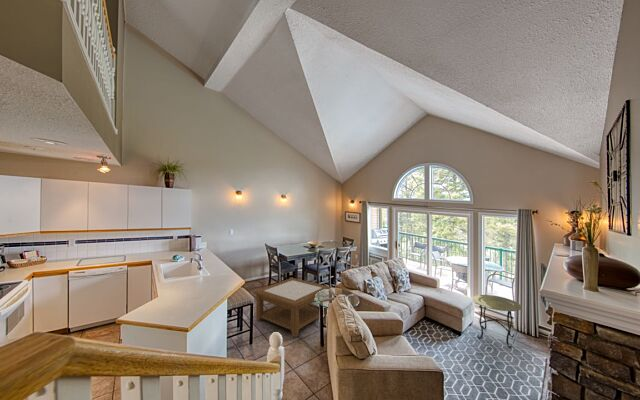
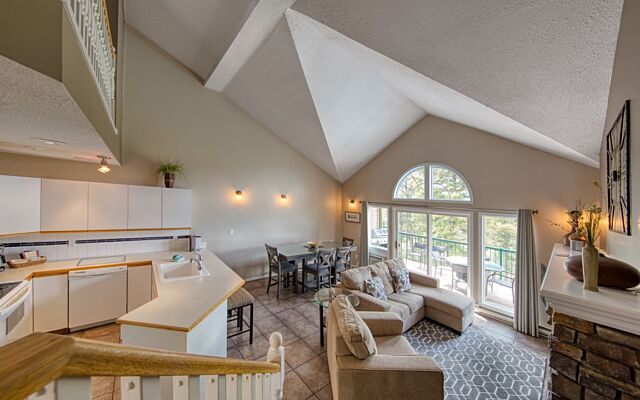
- side table [472,294,523,349]
- coffee table [252,277,333,338]
